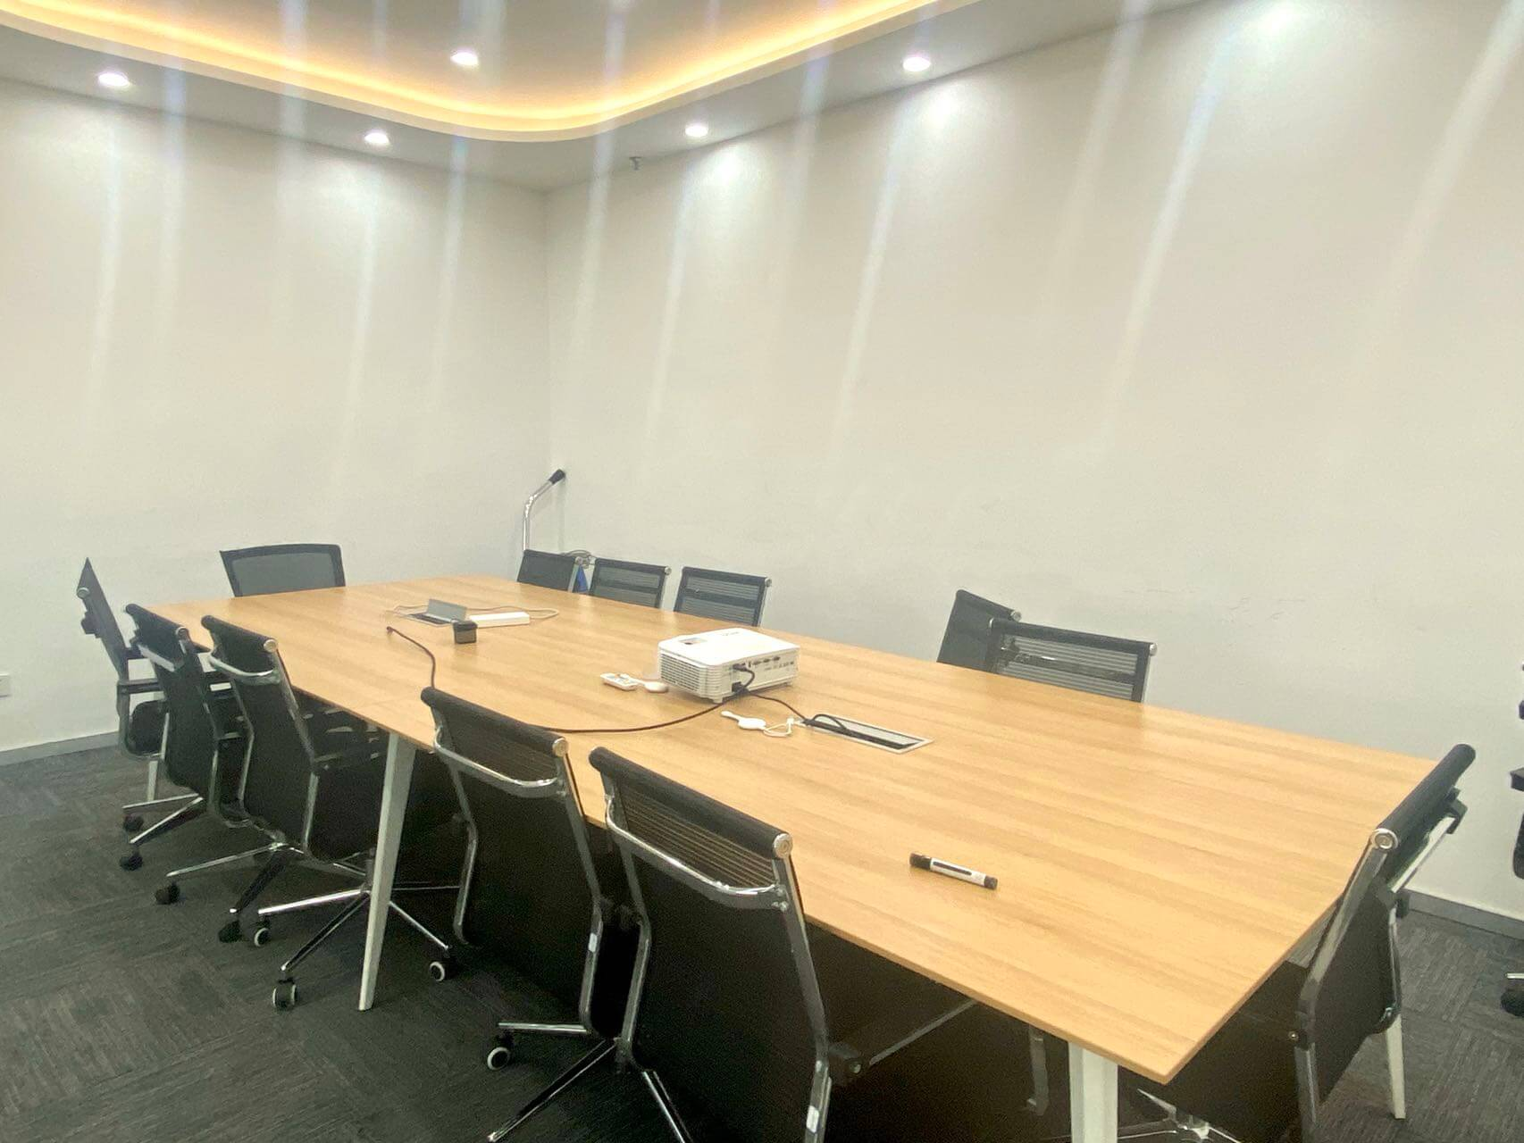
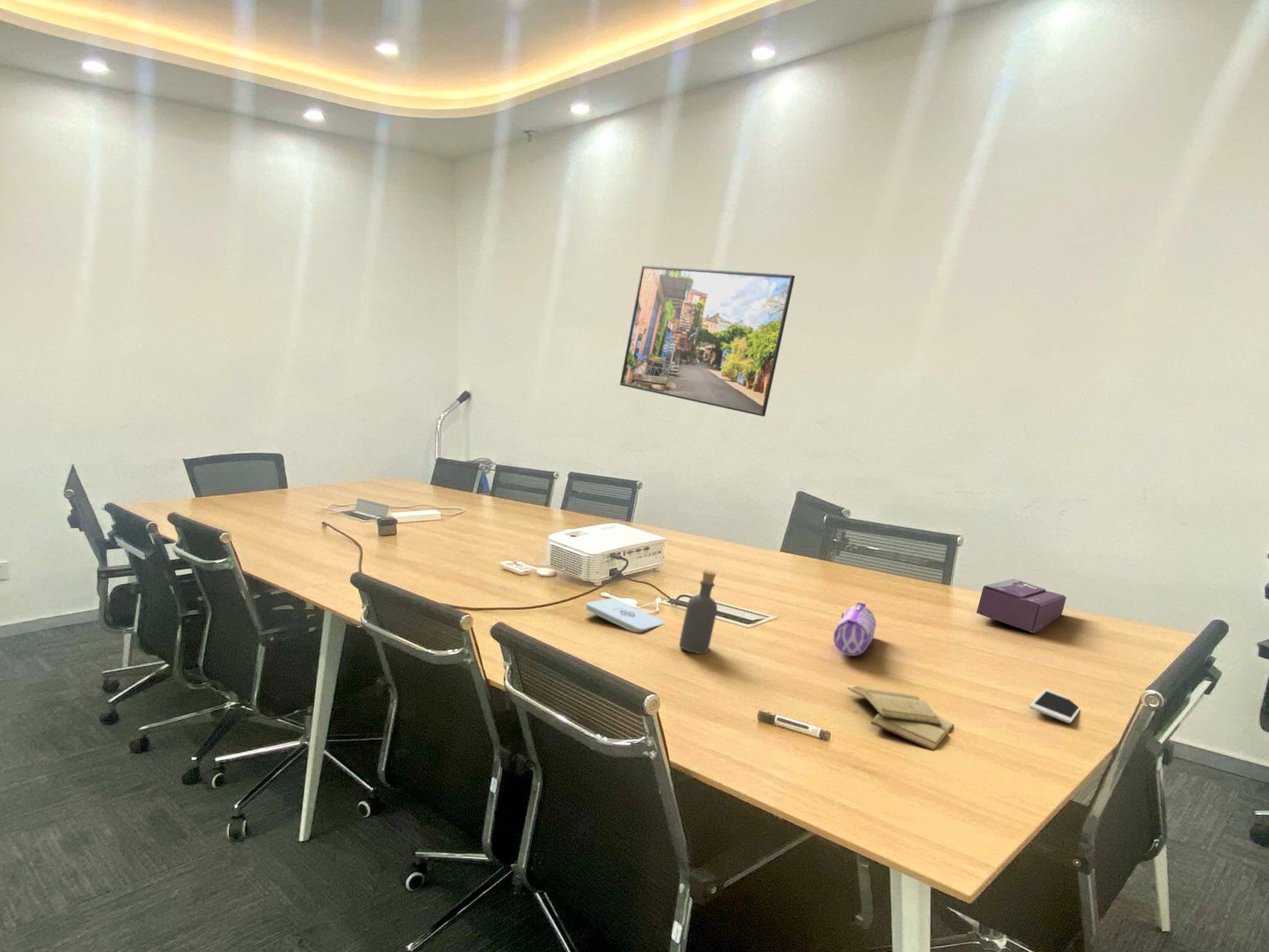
+ notepad [585,597,665,633]
+ pencil case [833,602,877,657]
+ bottle [678,570,718,655]
+ cell phone [1028,689,1081,724]
+ diary [846,686,954,751]
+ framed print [619,265,796,417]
+ tissue box [976,578,1067,634]
